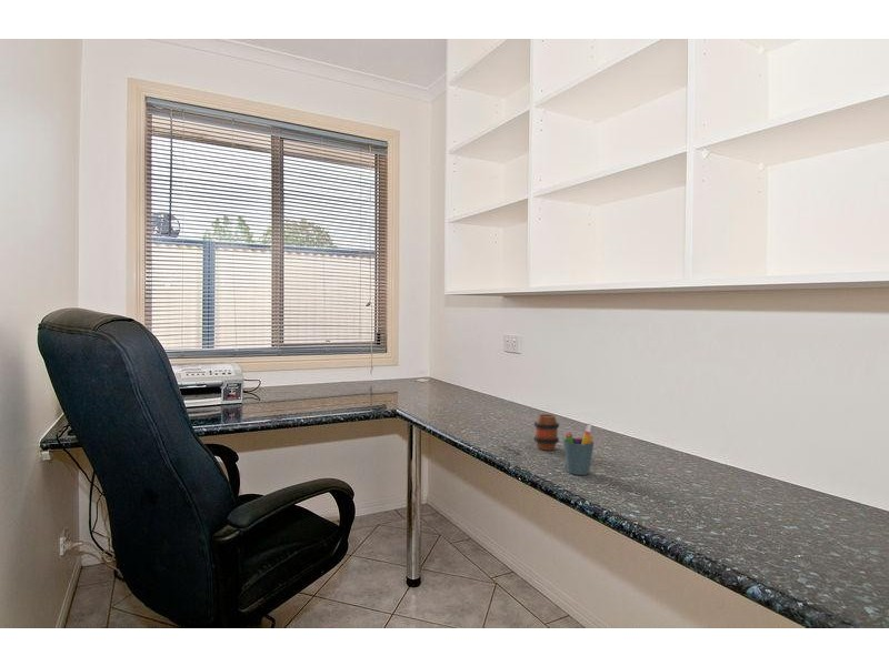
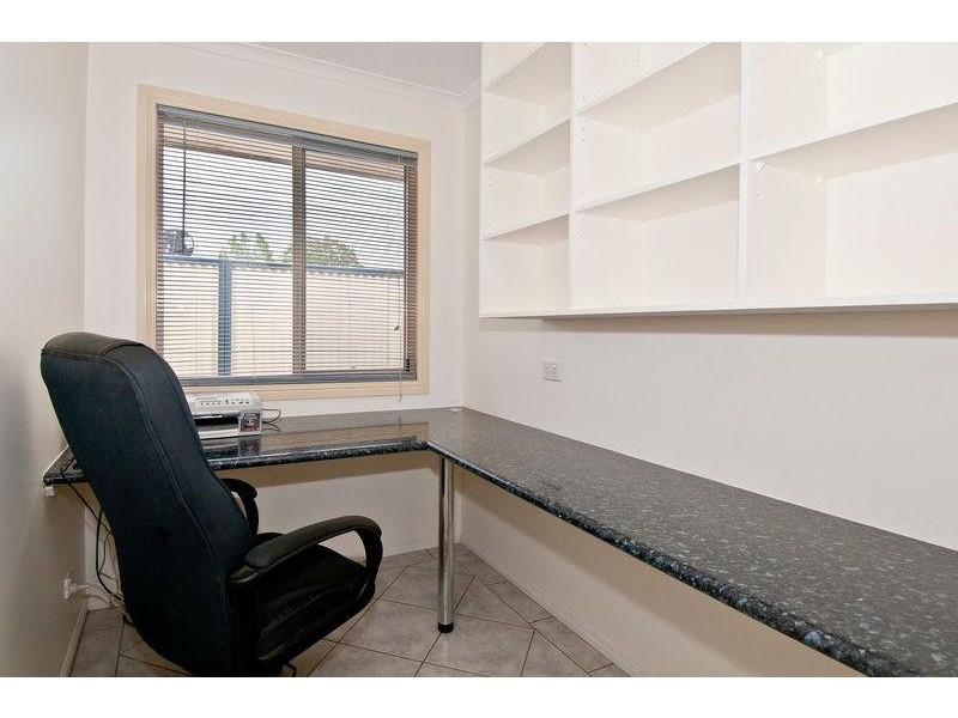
- pen holder [562,422,595,476]
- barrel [532,413,560,452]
